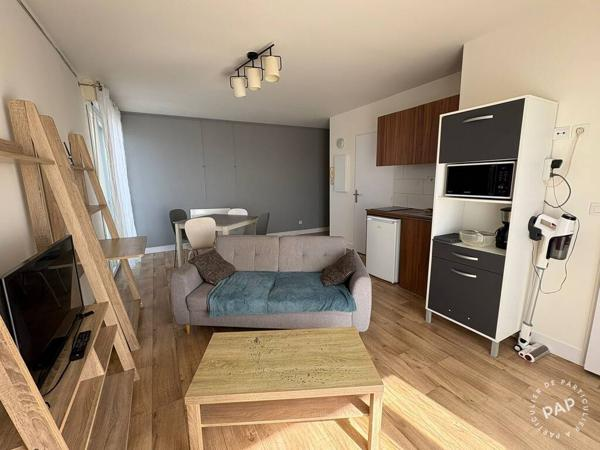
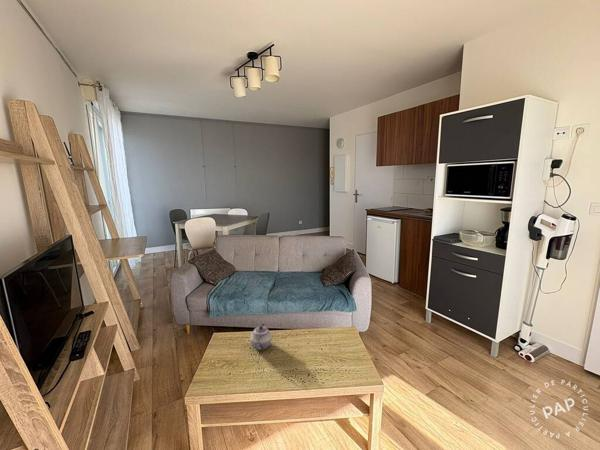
+ teapot [249,322,273,351]
